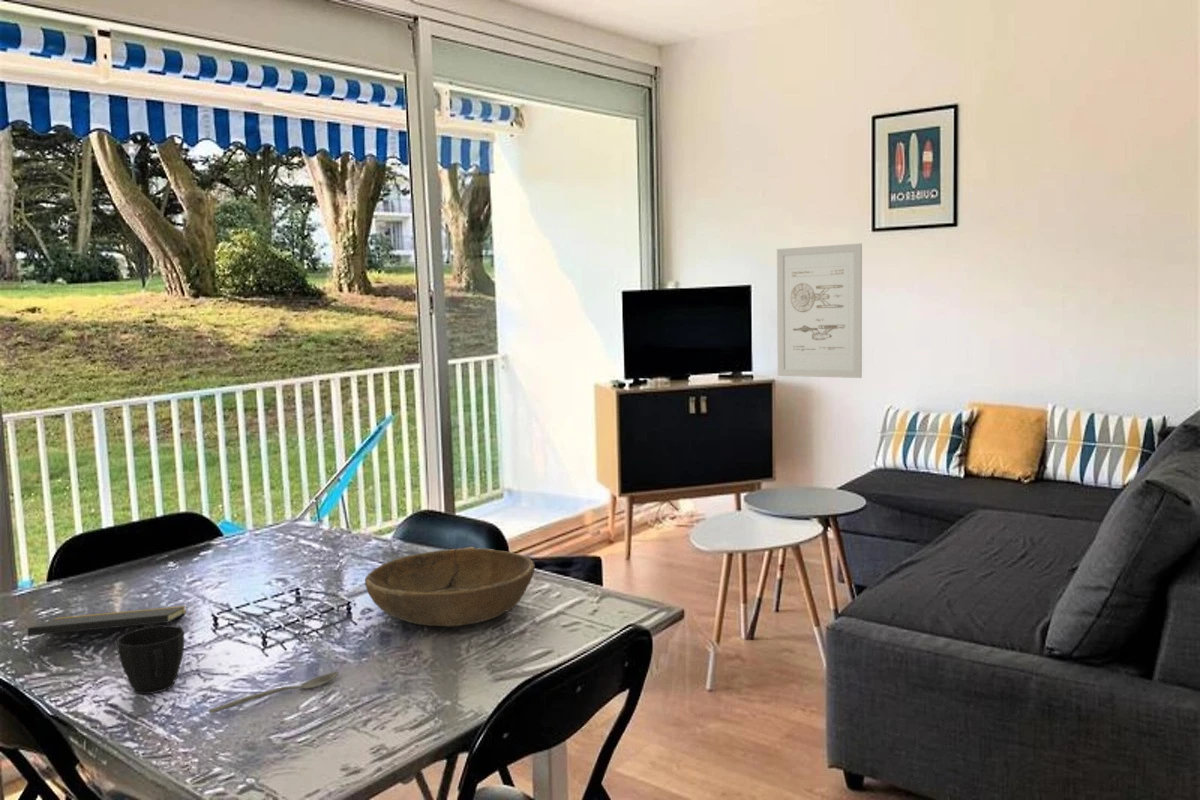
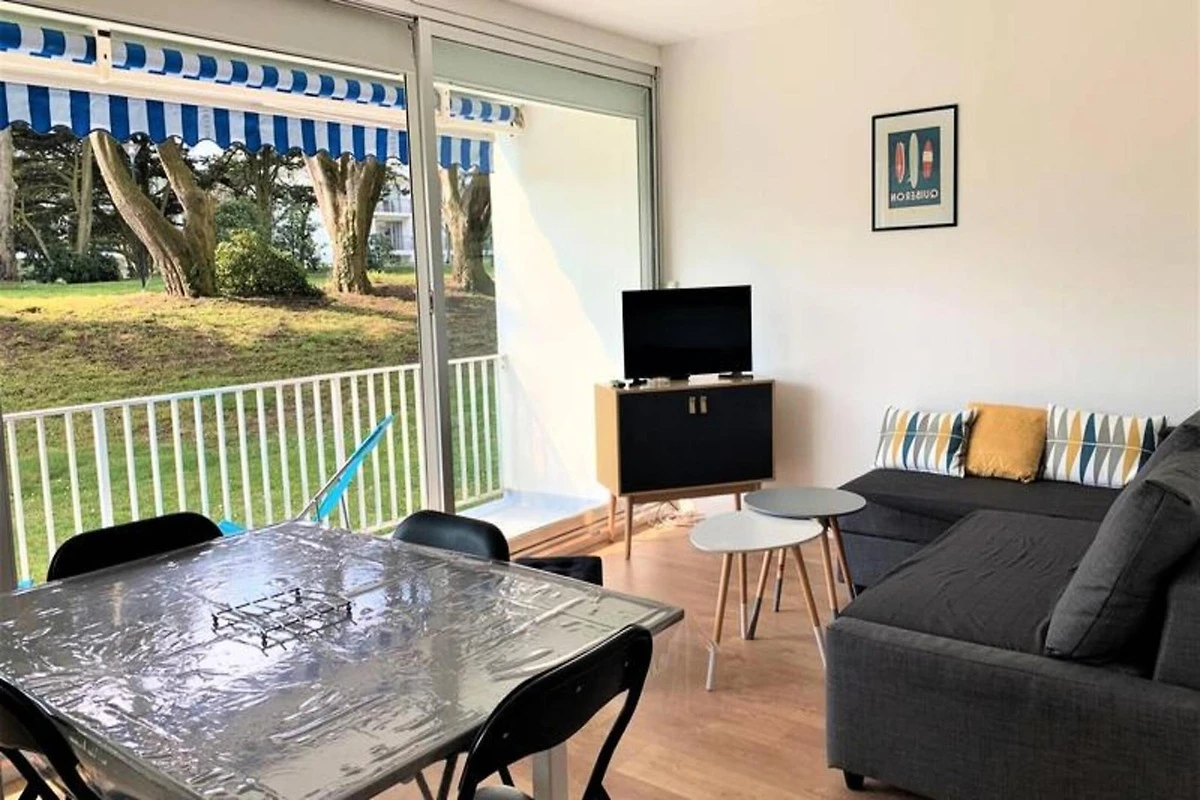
- cup [116,624,185,695]
- notepad [27,605,187,637]
- spoon [208,671,340,714]
- wall art [776,242,863,379]
- bowl [364,546,536,627]
